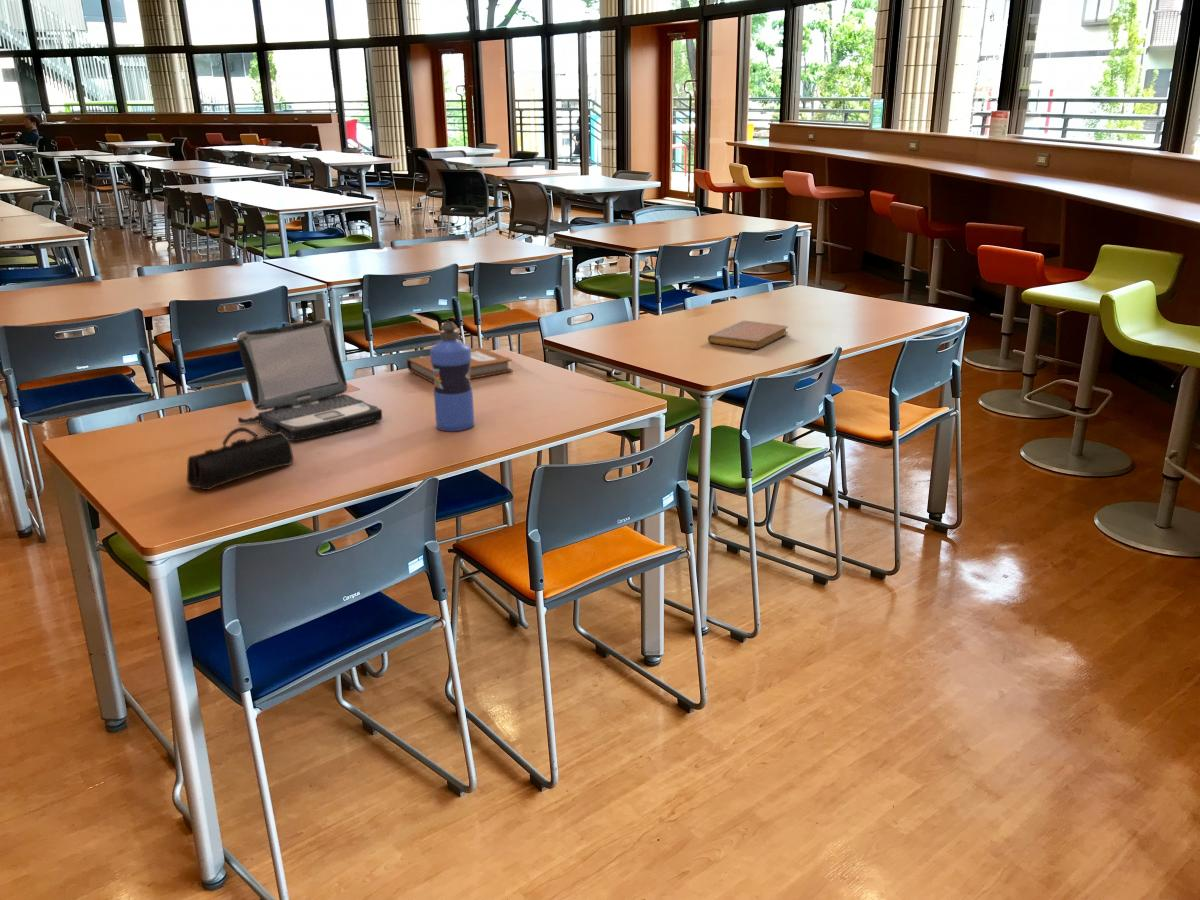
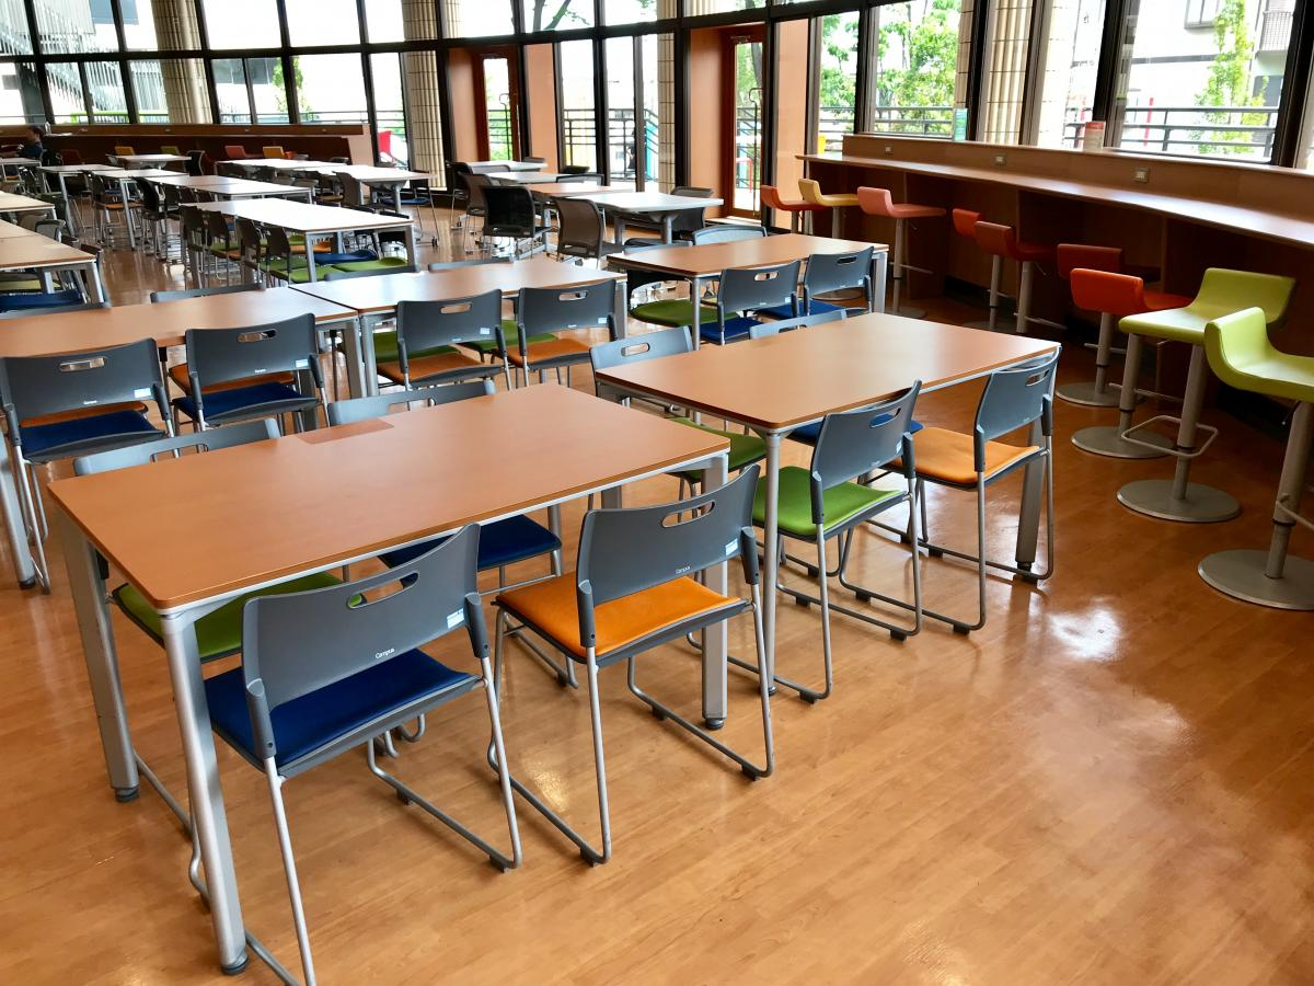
- notebook [406,346,513,384]
- laptop [236,318,383,442]
- water bottle [429,320,475,432]
- pencil case [186,426,295,491]
- notebook [707,320,789,350]
